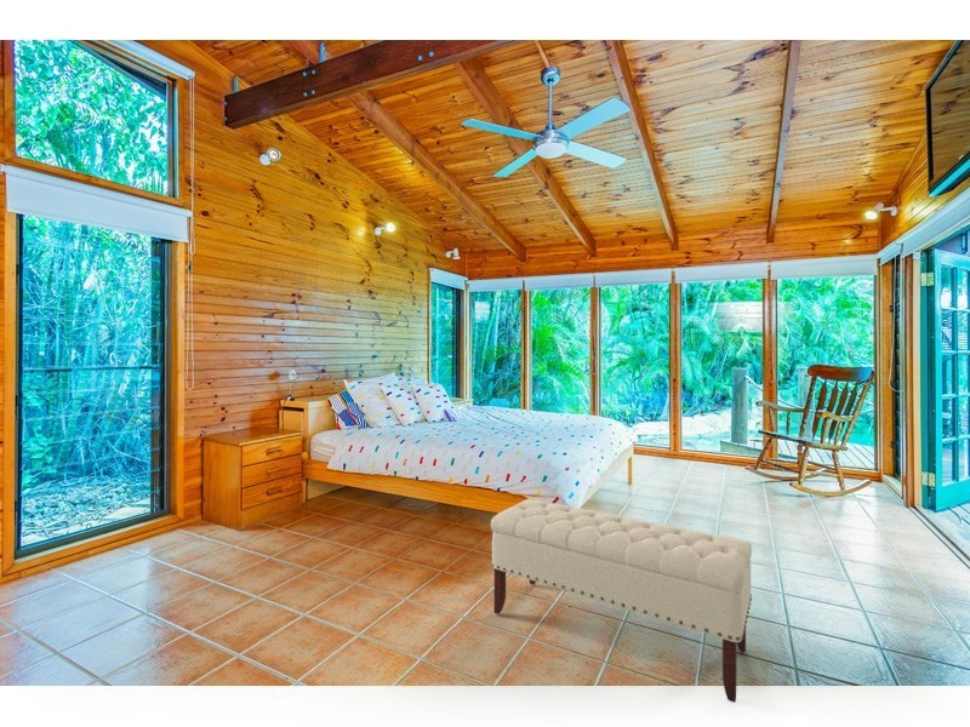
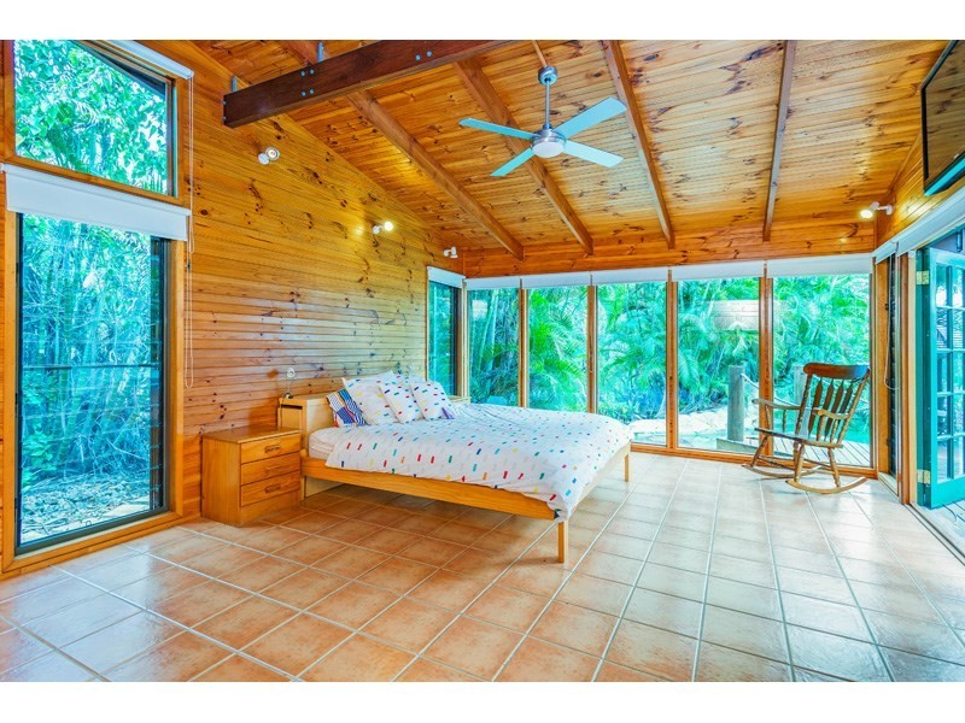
- bench [490,498,753,704]
